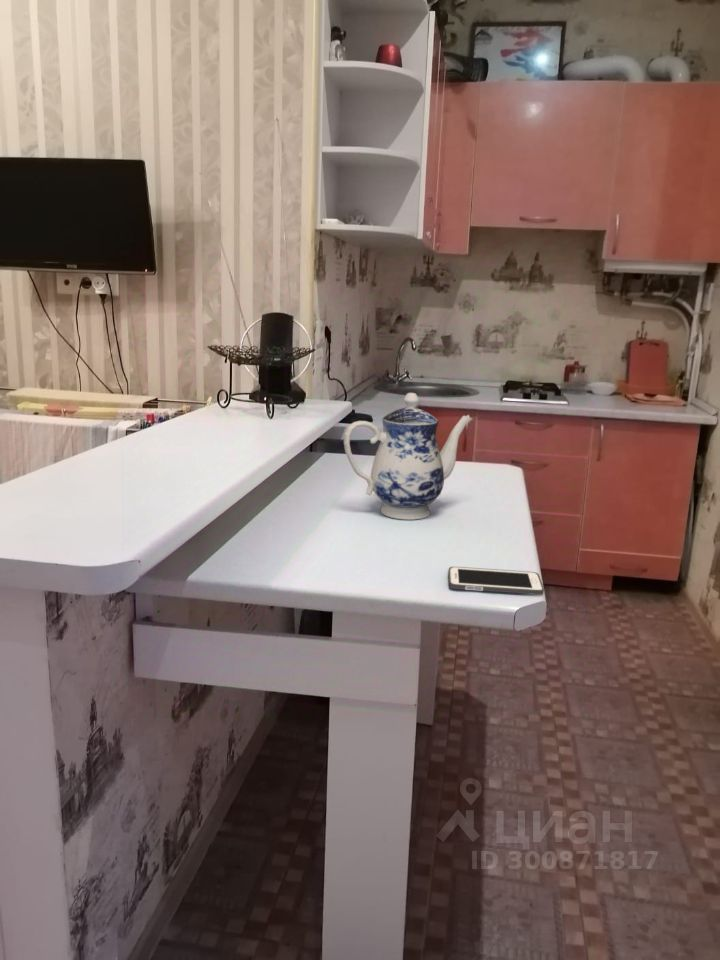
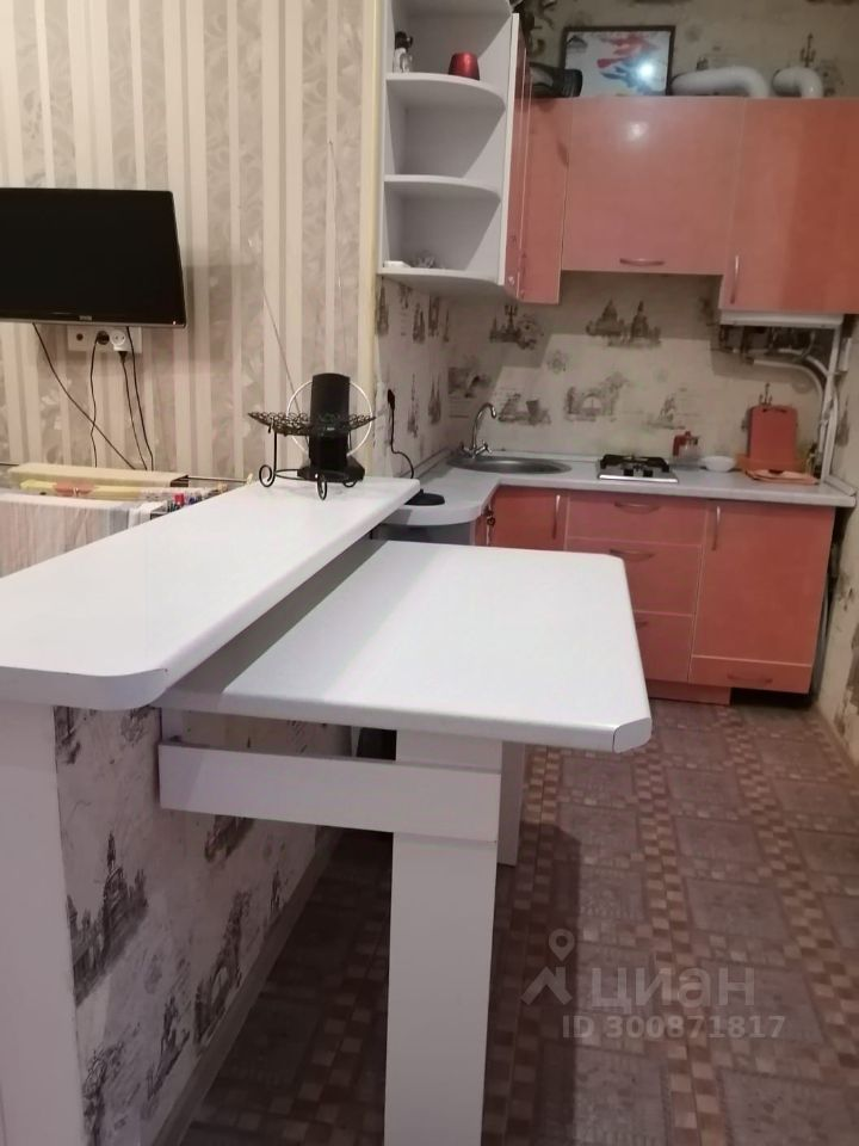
- cell phone [447,566,545,596]
- teapot [343,392,474,521]
